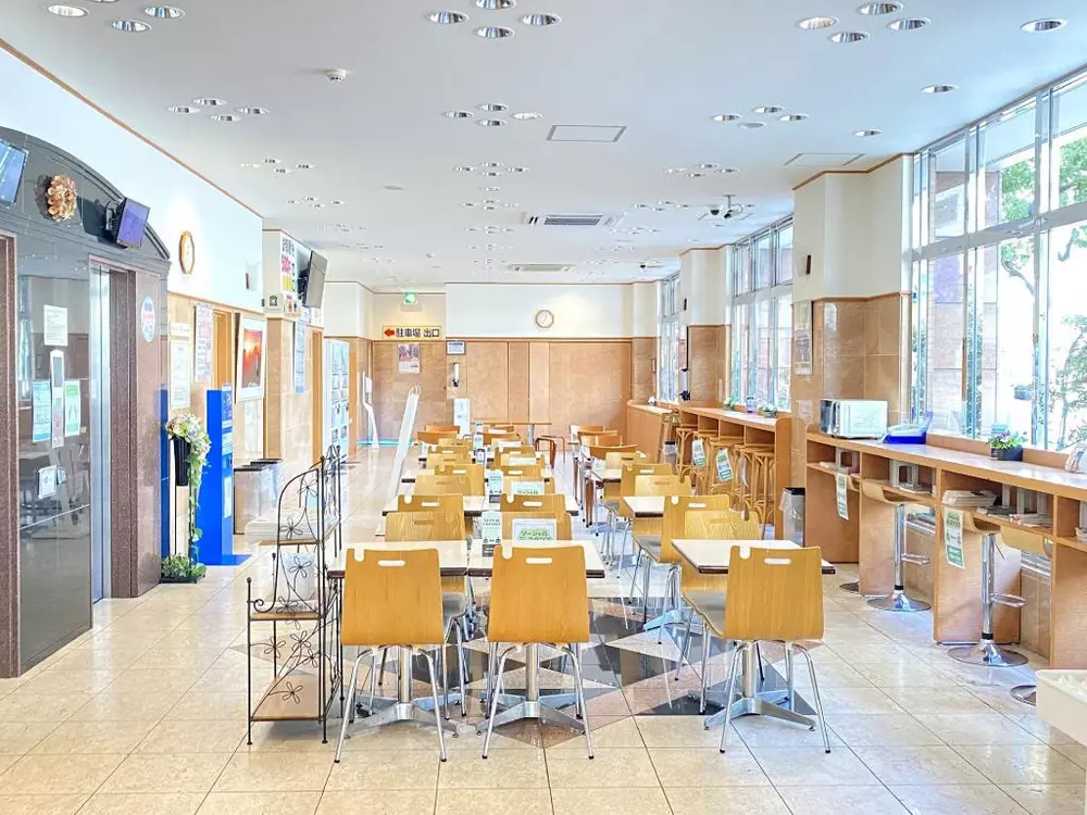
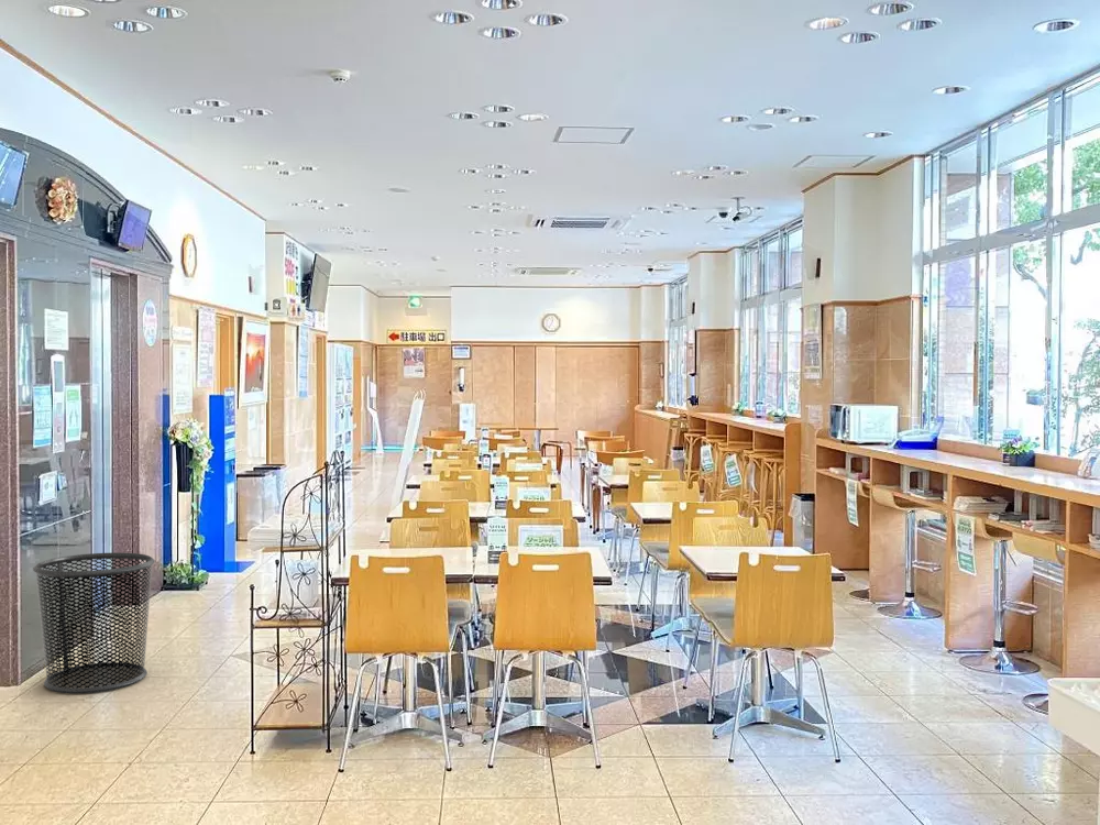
+ waste bin [32,551,156,694]
